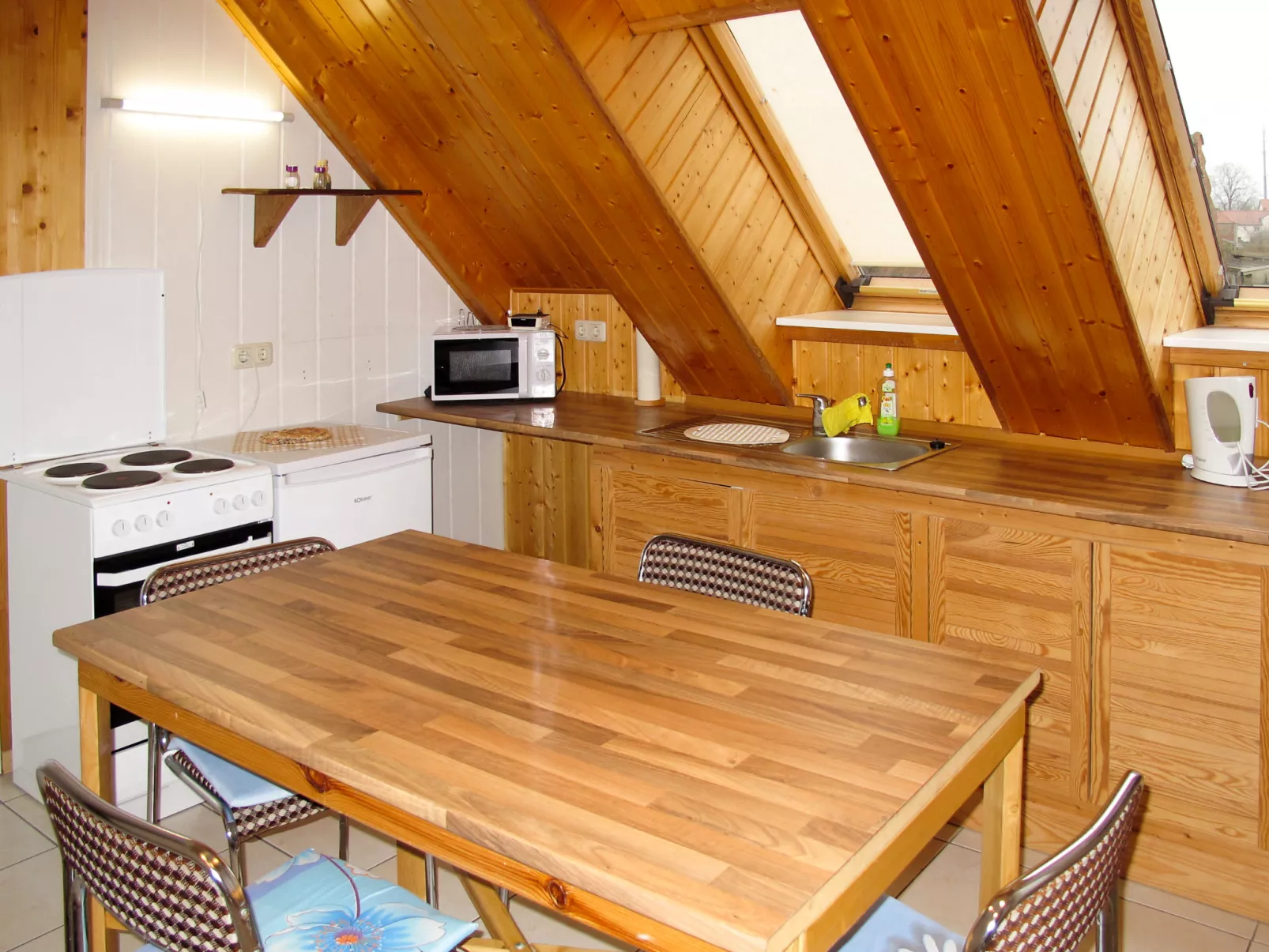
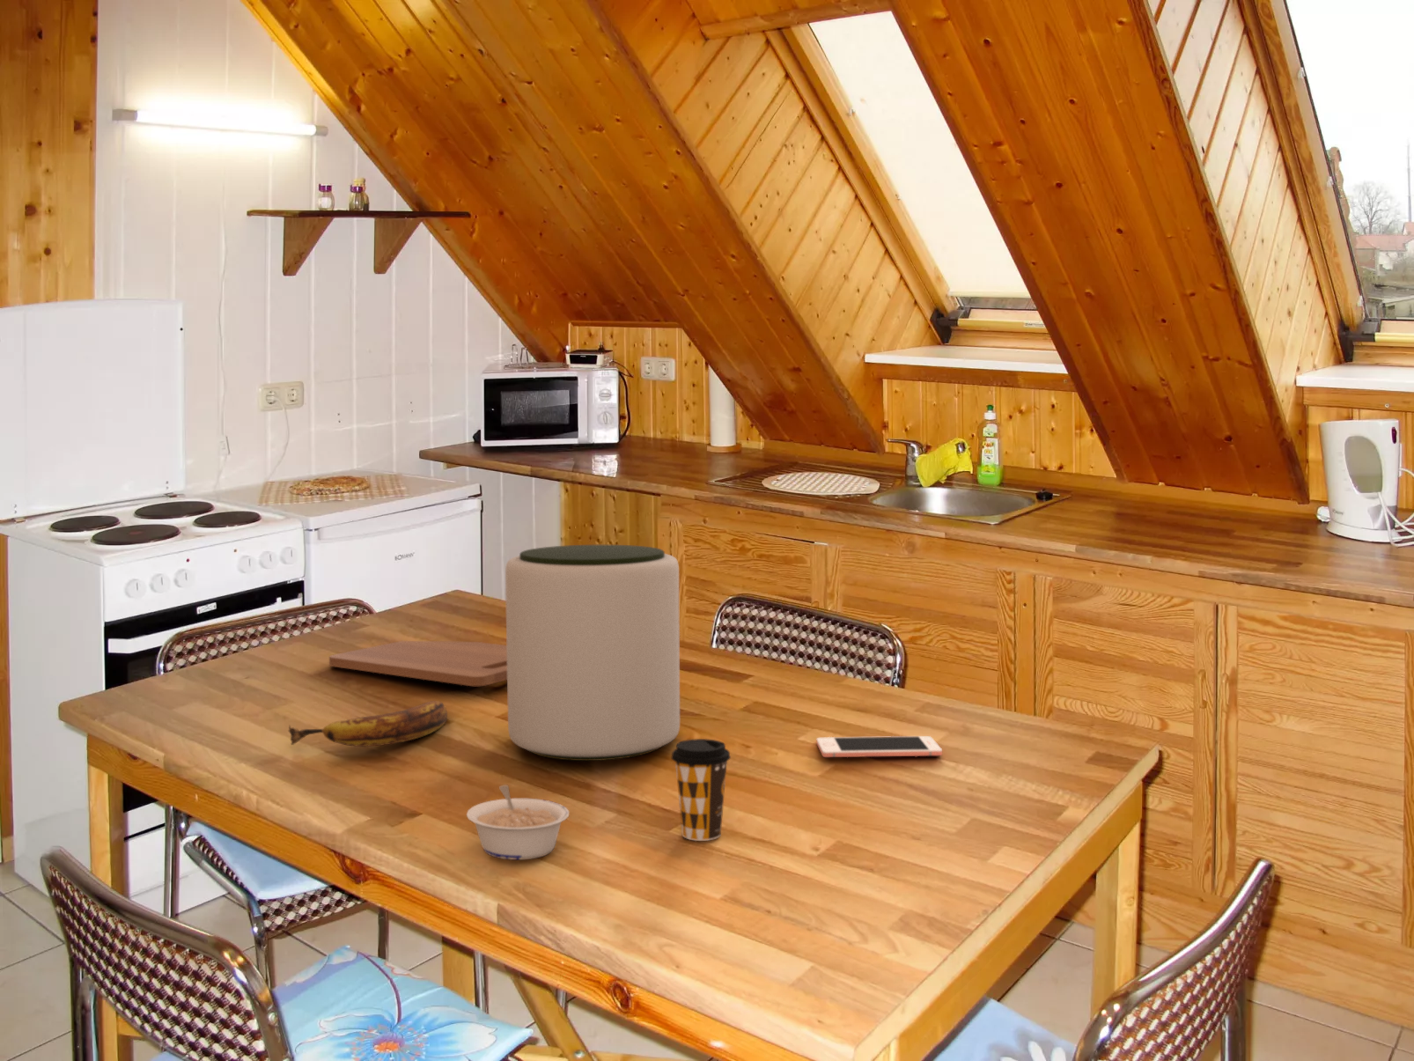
+ plant pot [505,544,681,761]
+ coffee cup [670,738,732,841]
+ banana [287,700,448,748]
+ cutting board [329,640,507,687]
+ cell phone [816,736,943,758]
+ legume [466,783,569,860]
